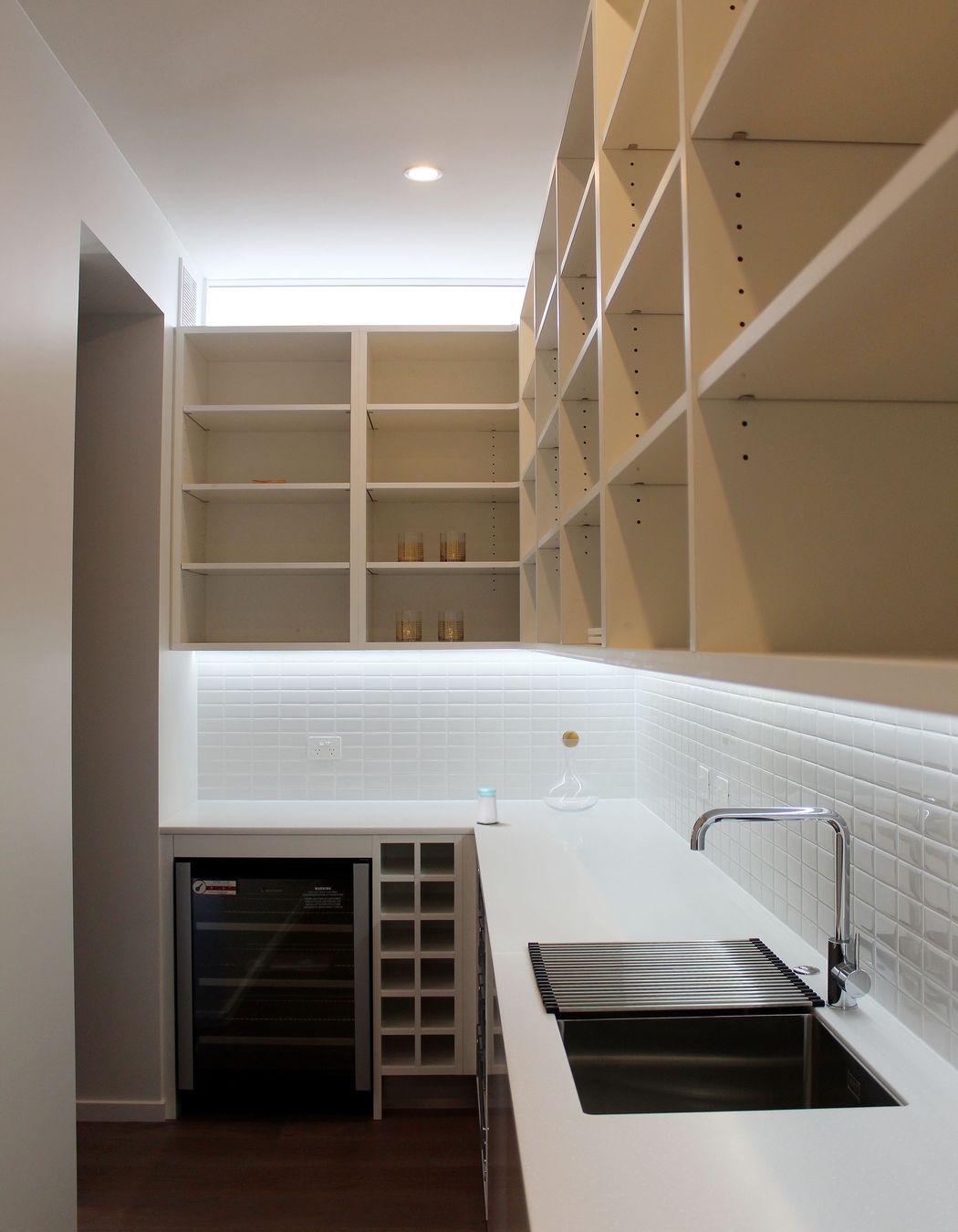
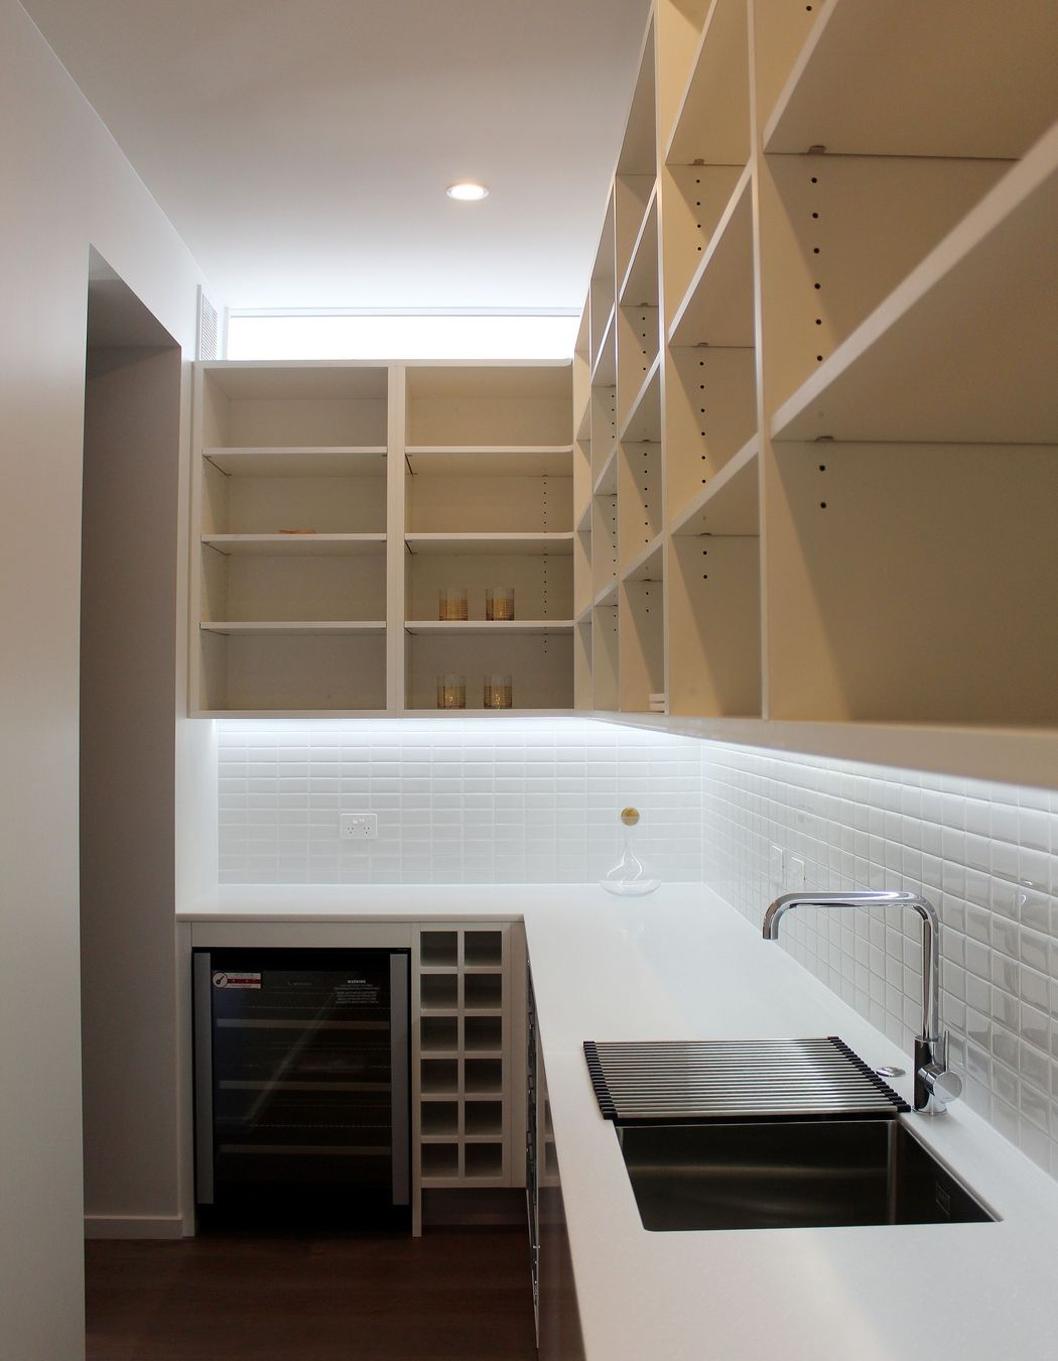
- salt shaker [475,786,498,825]
